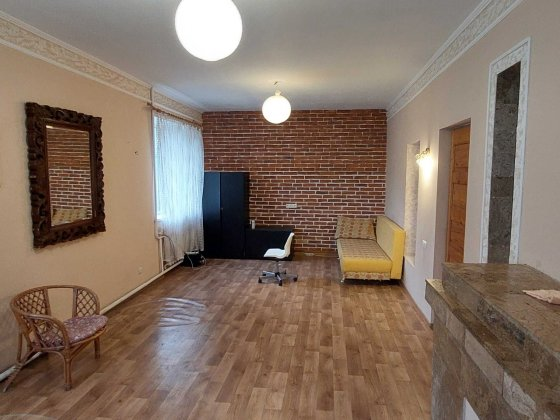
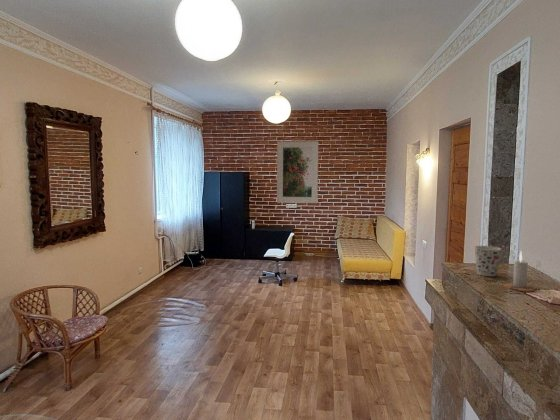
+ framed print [276,140,319,204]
+ cup [473,245,503,277]
+ candle [503,250,536,292]
